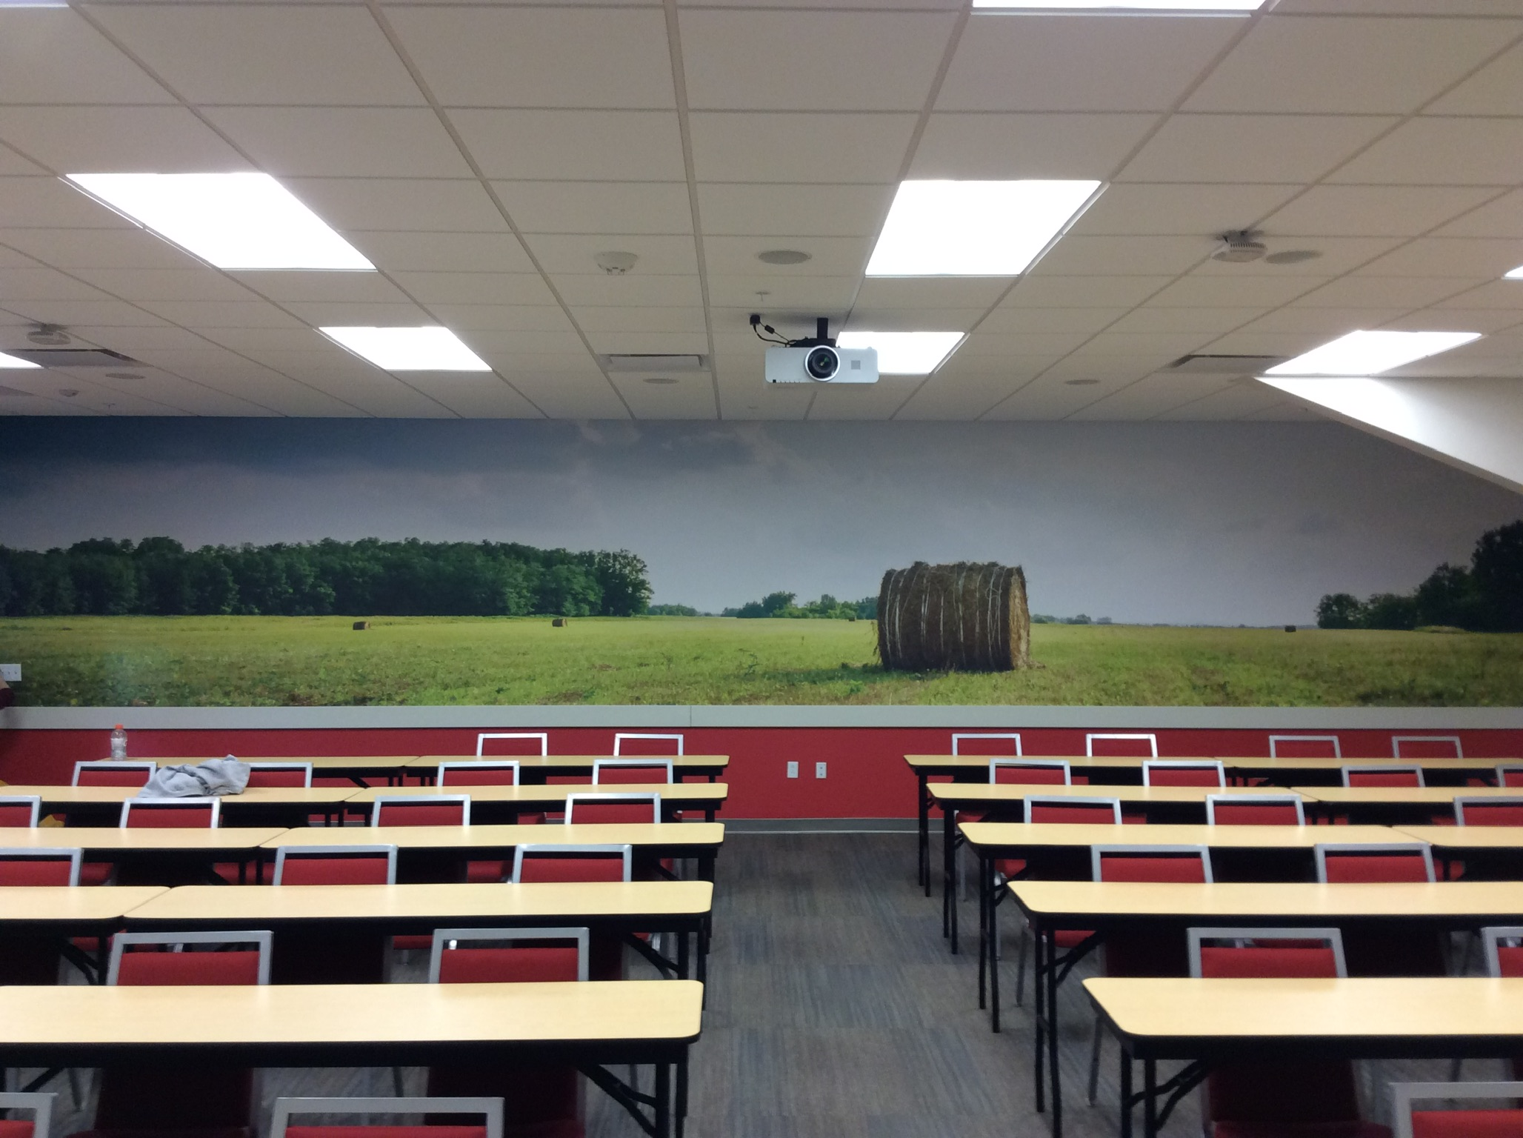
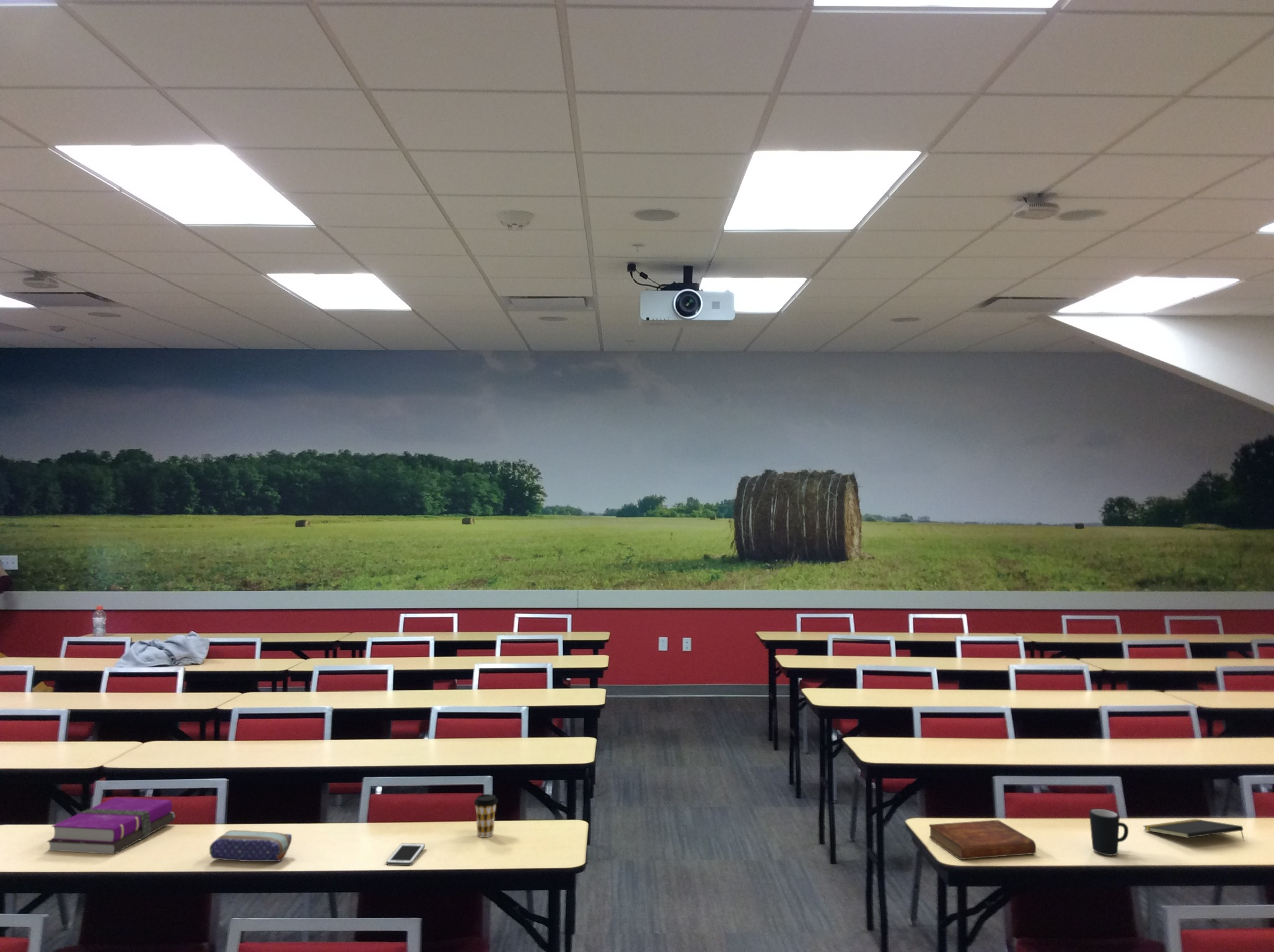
+ coffee cup [473,793,498,838]
+ hardback book [46,796,175,855]
+ pencil case [209,829,292,862]
+ bible [928,819,1037,860]
+ mug [1089,808,1129,856]
+ cell phone [385,842,426,866]
+ notepad [1143,818,1245,841]
